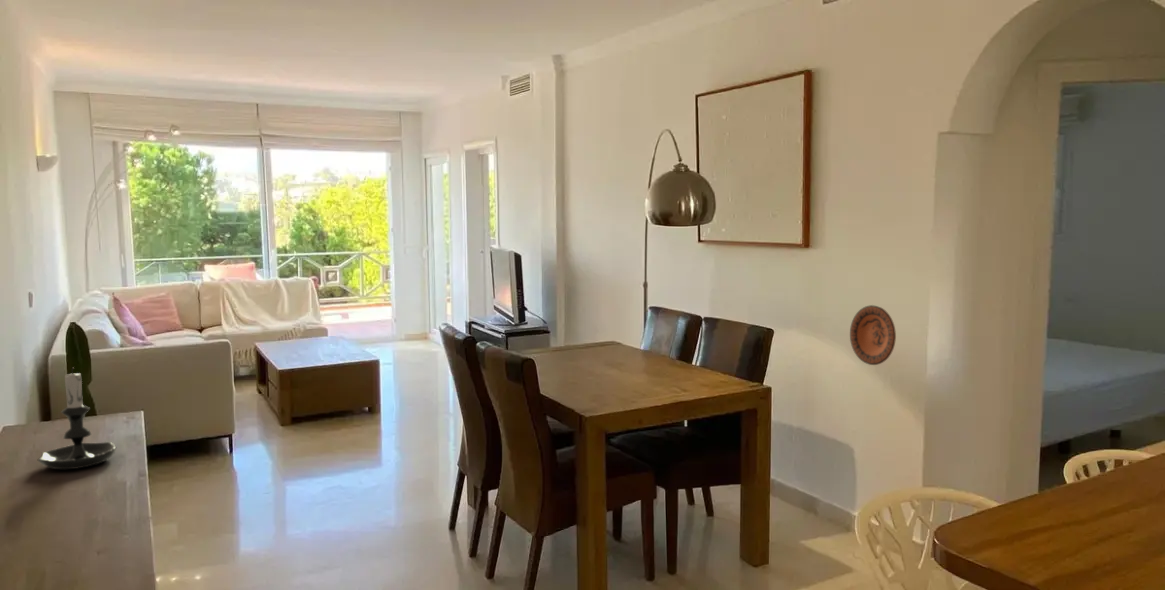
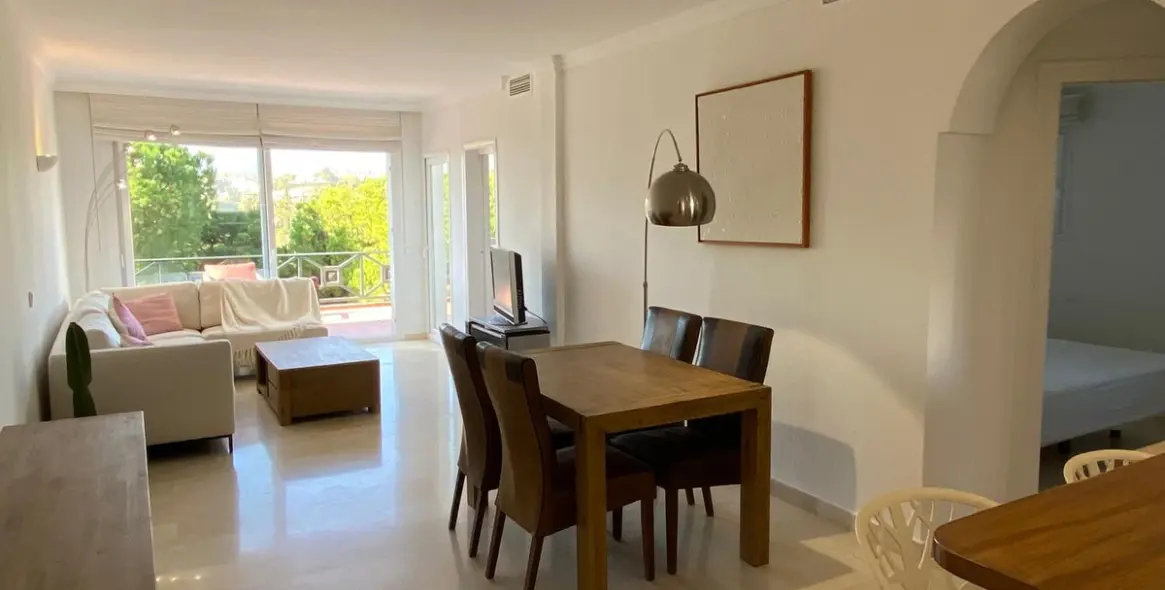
- decorative plate [849,304,897,366]
- candle holder [37,366,117,470]
